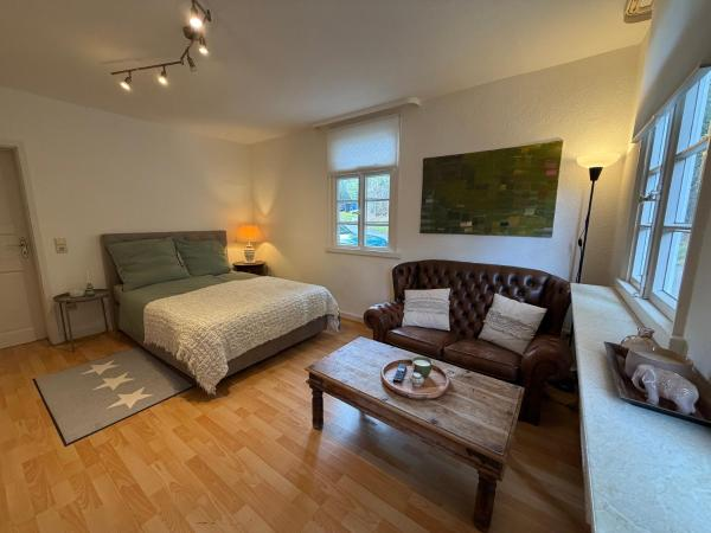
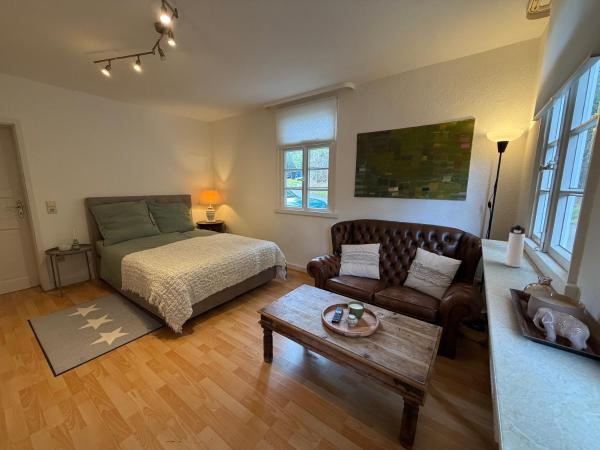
+ thermos bottle [504,224,526,268]
